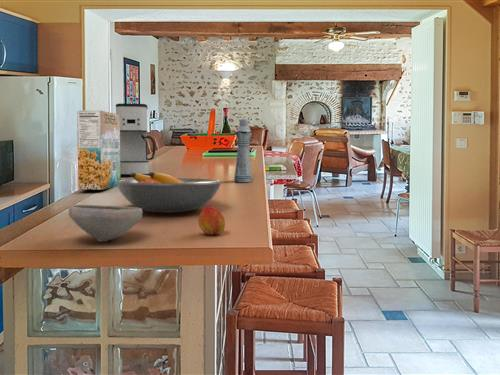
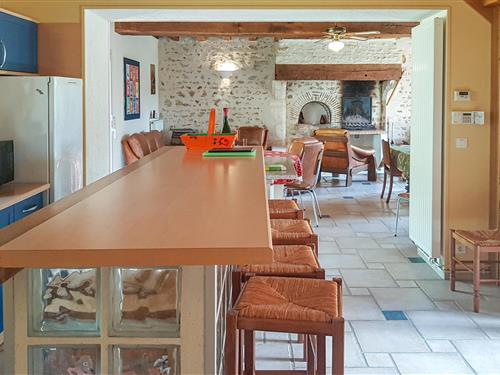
- bottle [233,118,253,183]
- coffee maker [115,103,157,176]
- fruit bowl [116,171,223,213]
- cereal box [76,109,121,191]
- bowl [68,204,143,242]
- peach [197,205,226,235]
